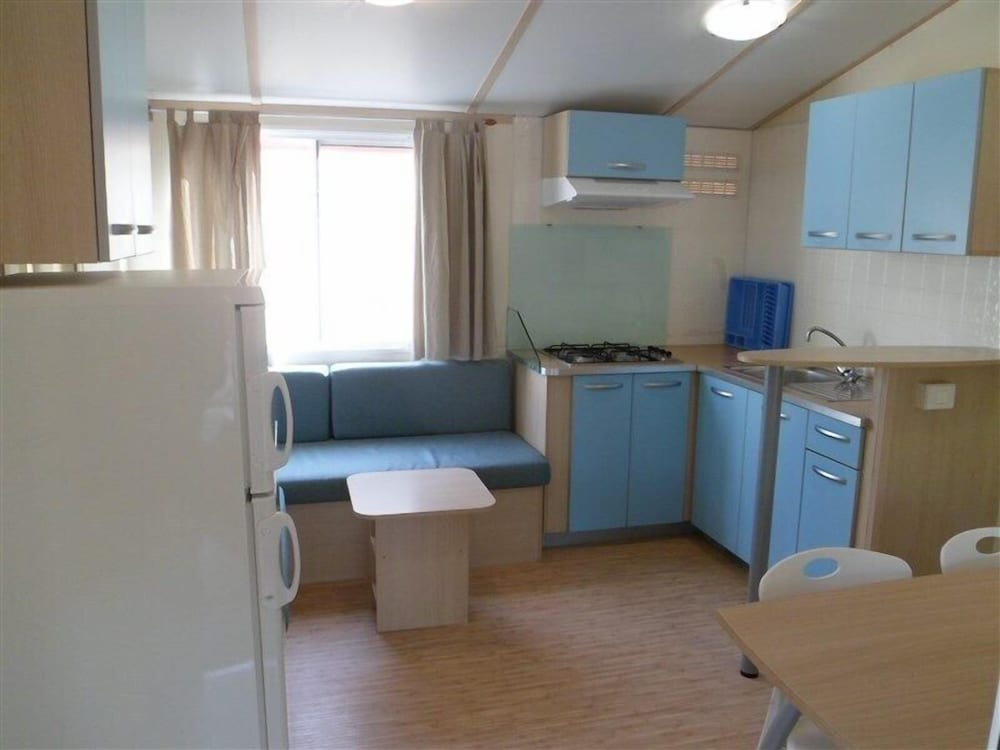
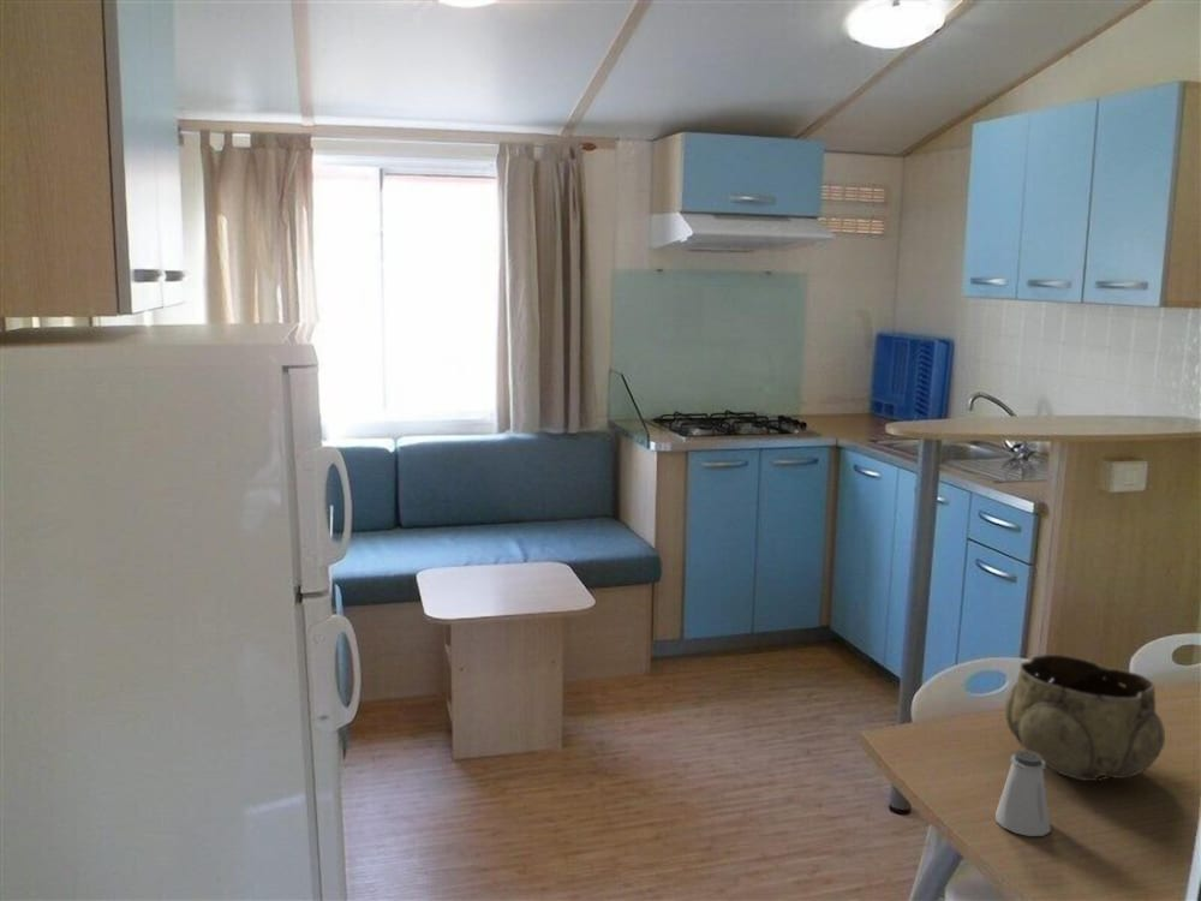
+ decorative bowl [1004,654,1166,782]
+ saltshaker [994,750,1052,837]
